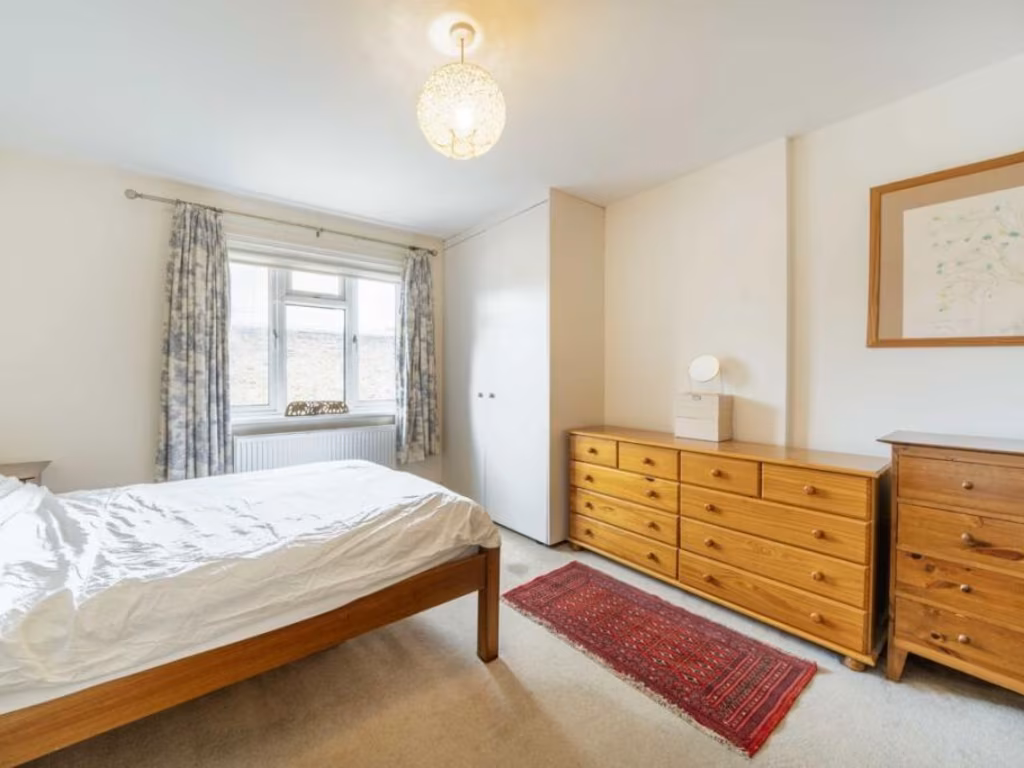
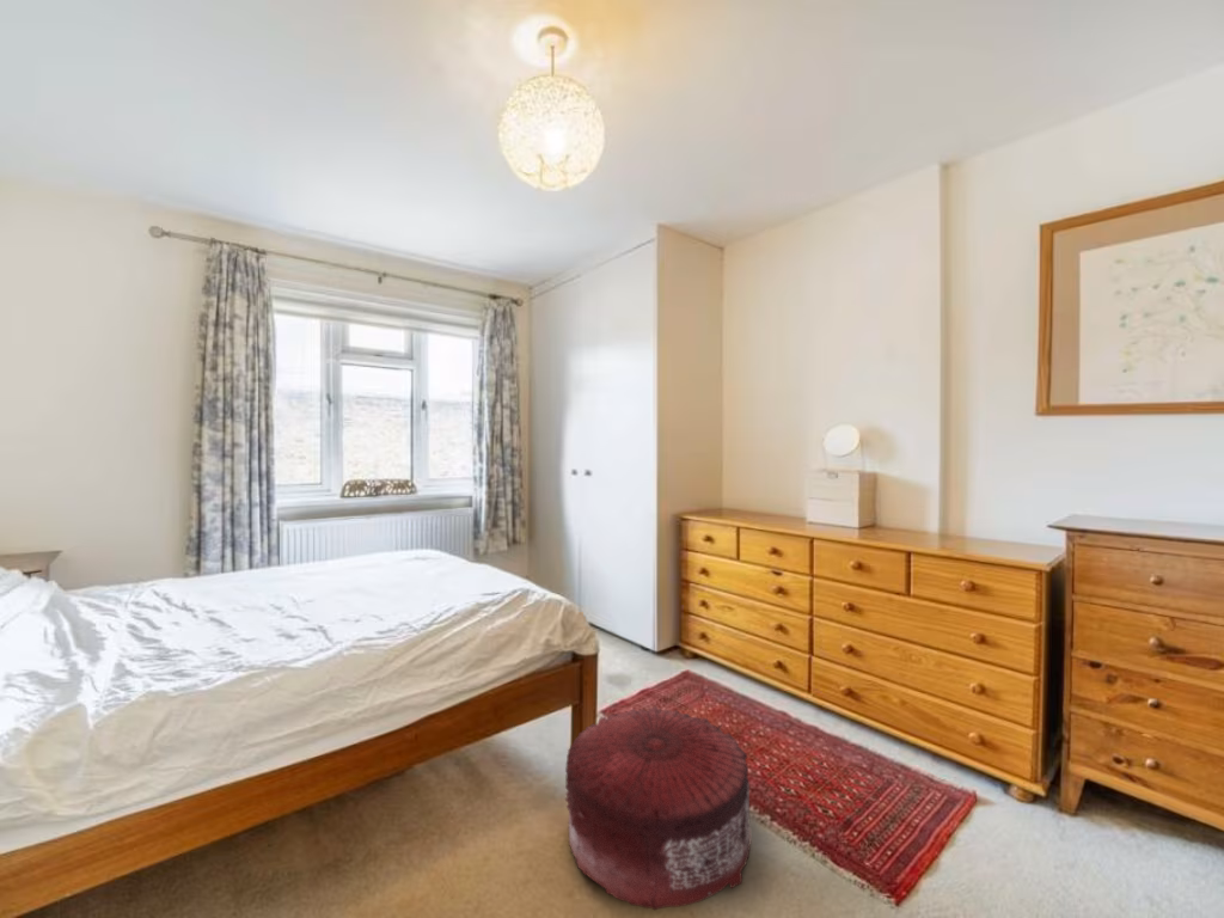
+ pouf [564,704,753,911]
